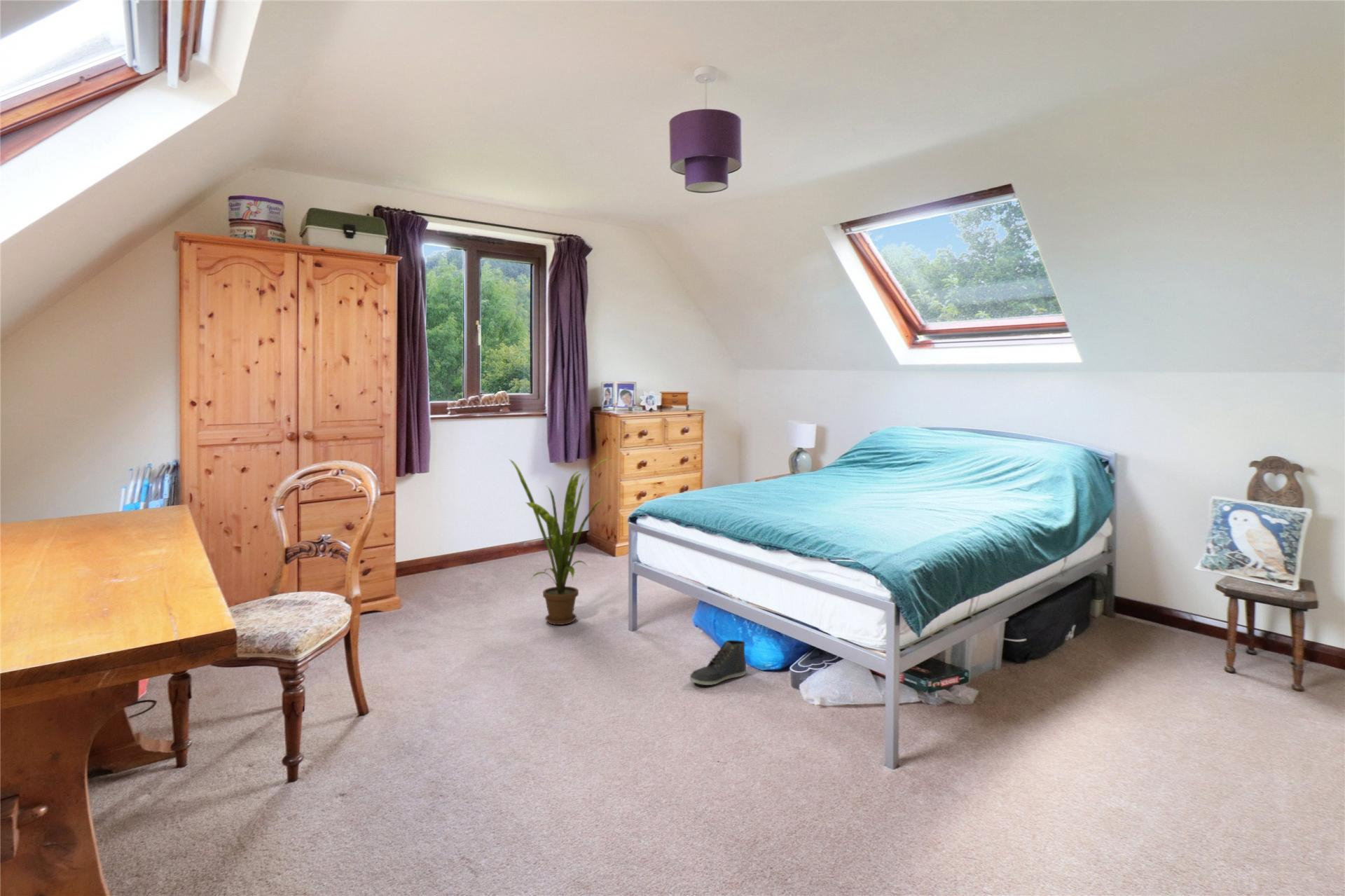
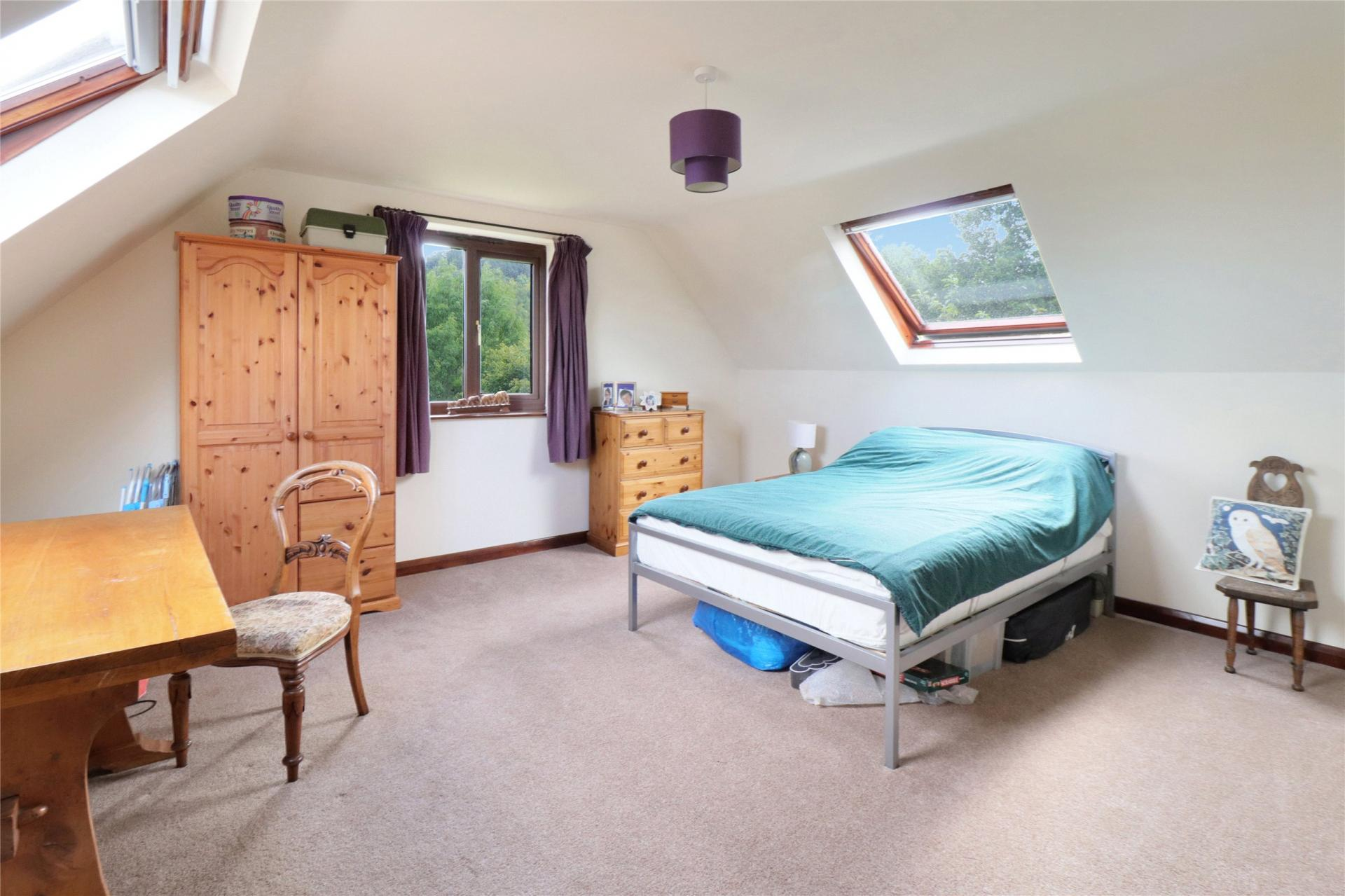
- house plant [509,457,614,626]
- sneaker [689,640,747,686]
